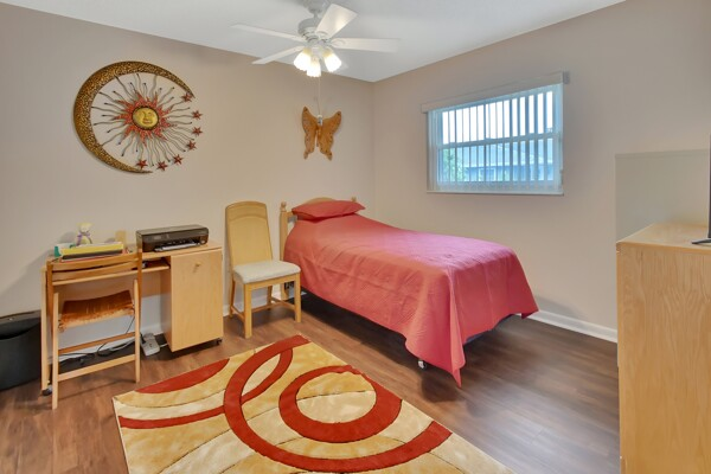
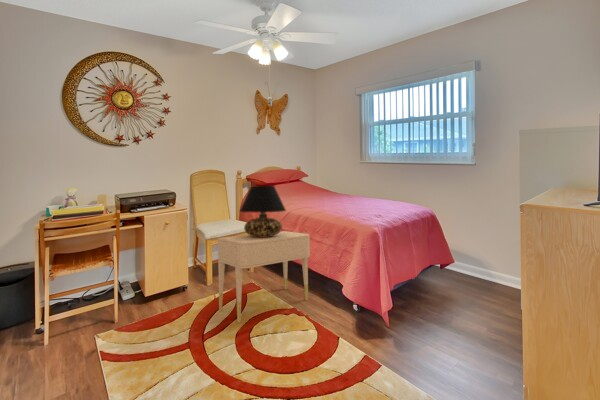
+ table lamp [238,184,287,237]
+ nightstand [217,230,311,323]
